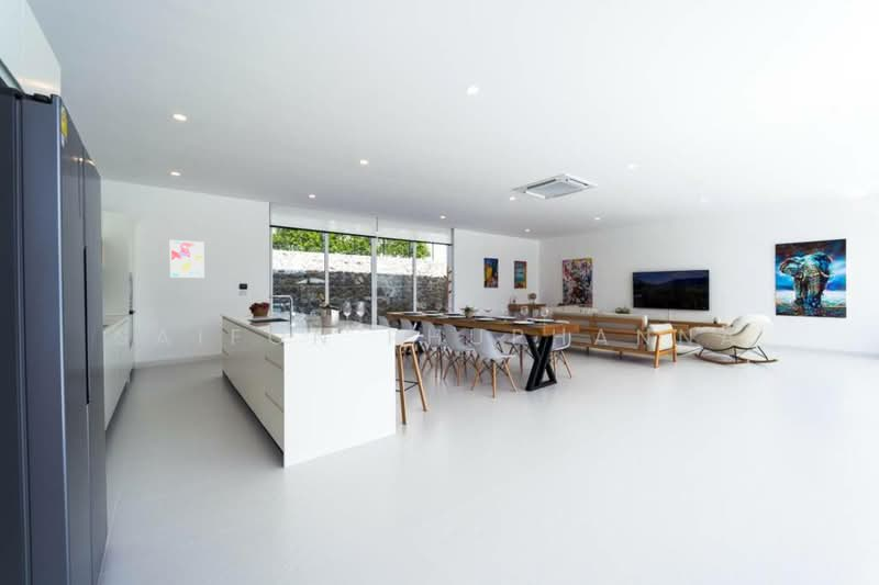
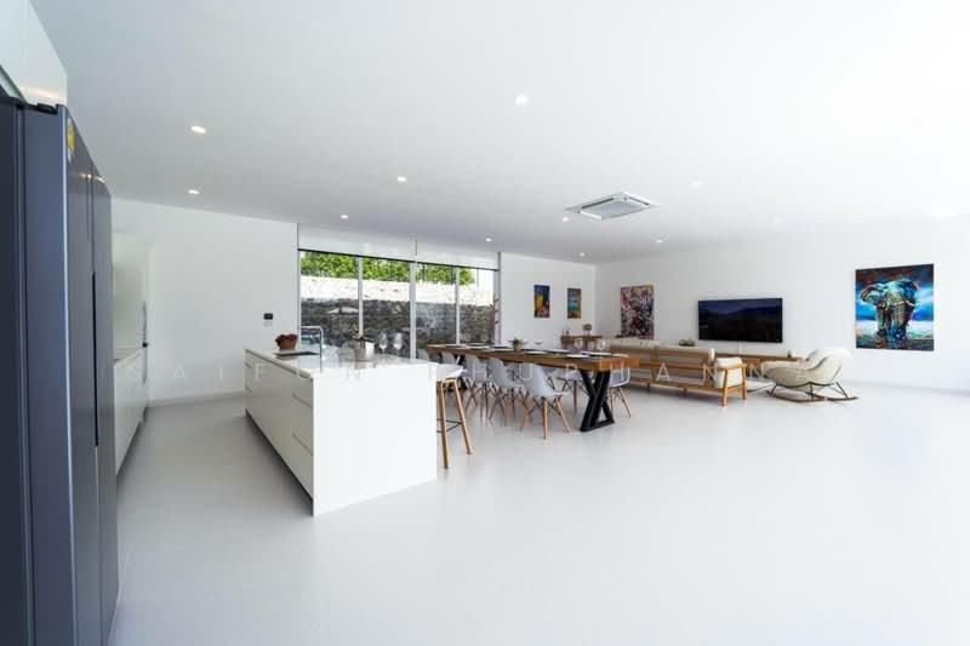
- wall art [169,239,205,279]
